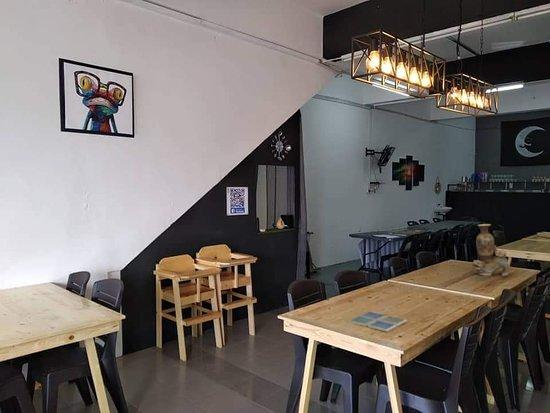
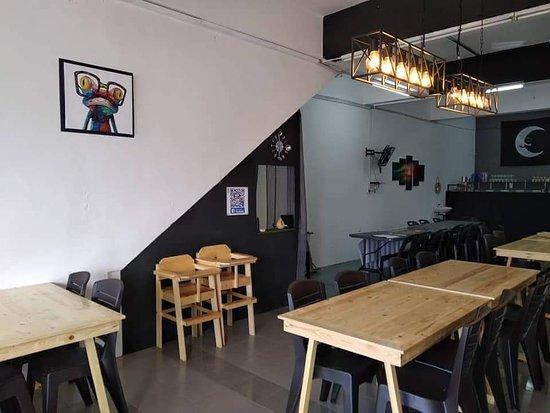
- vase with dog figurine [471,223,511,278]
- drink coaster [347,311,408,333]
